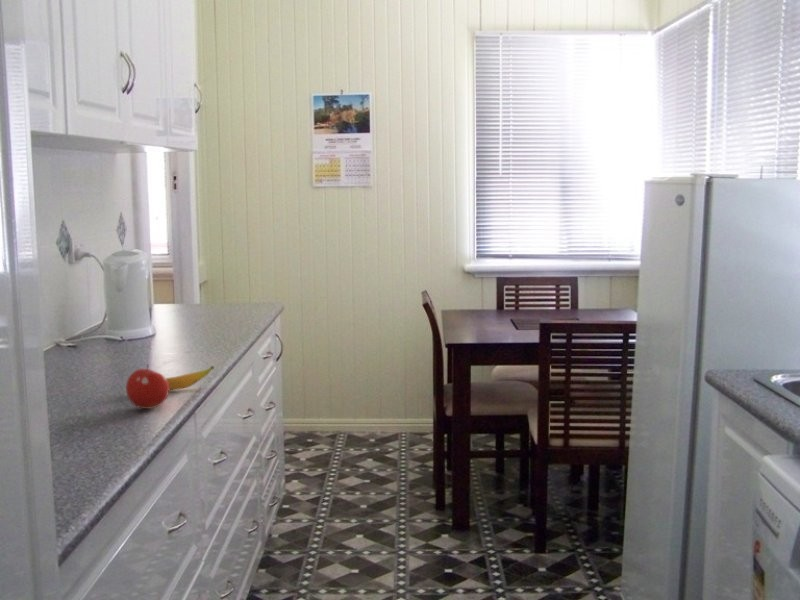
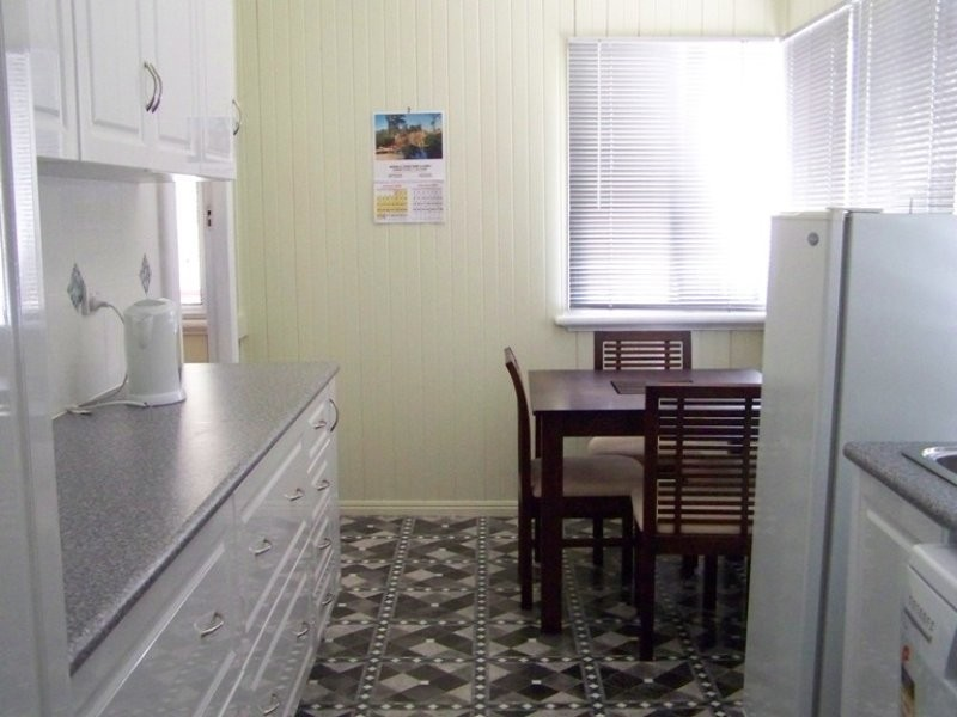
- fruit [125,363,170,410]
- banana [165,365,215,391]
